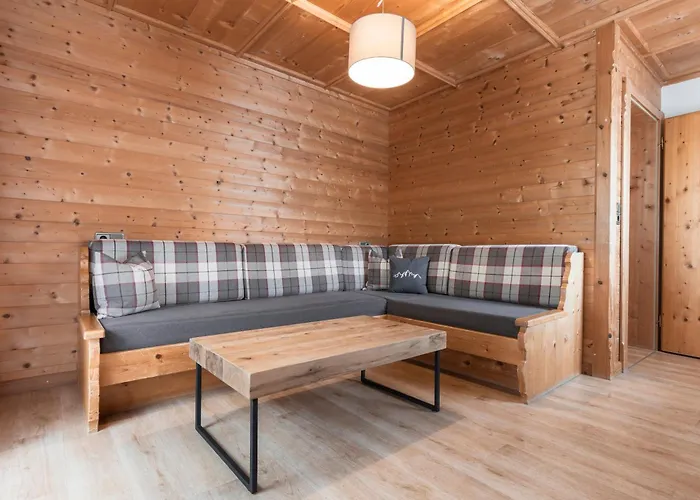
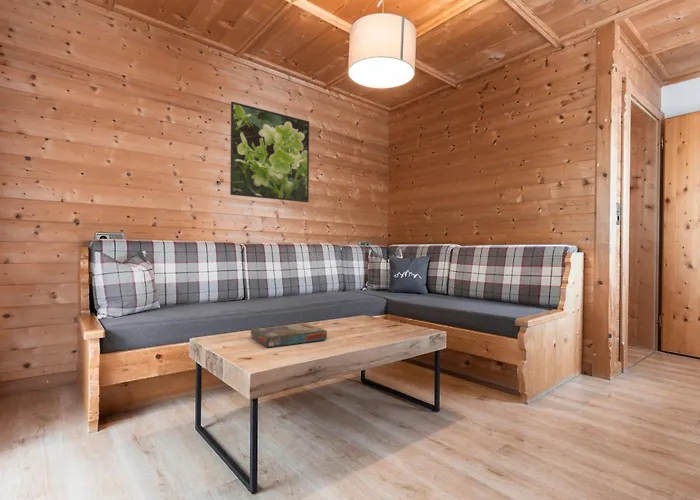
+ board game [250,322,328,348]
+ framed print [229,101,310,203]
